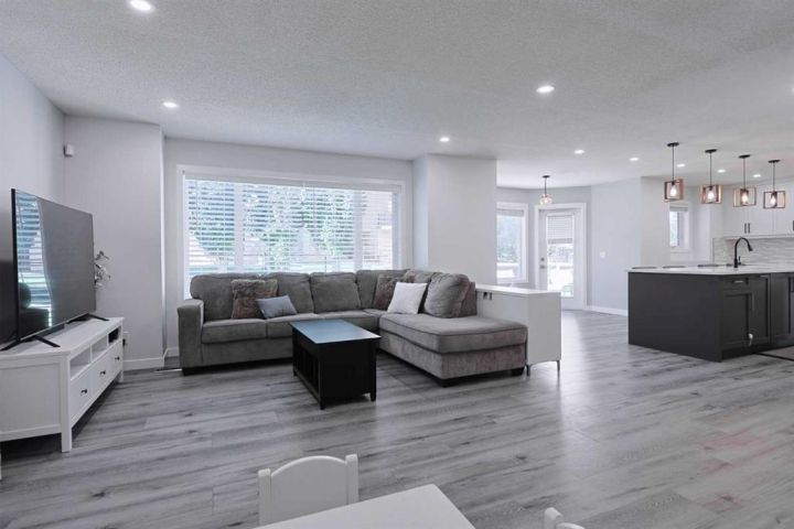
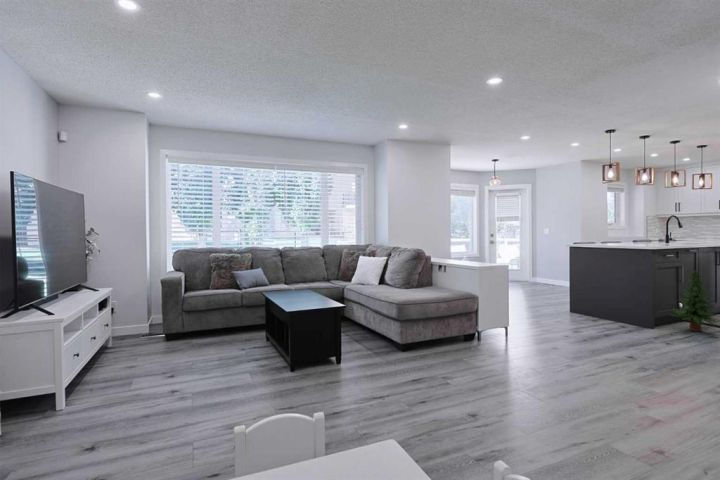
+ tree [670,269,720,333]
